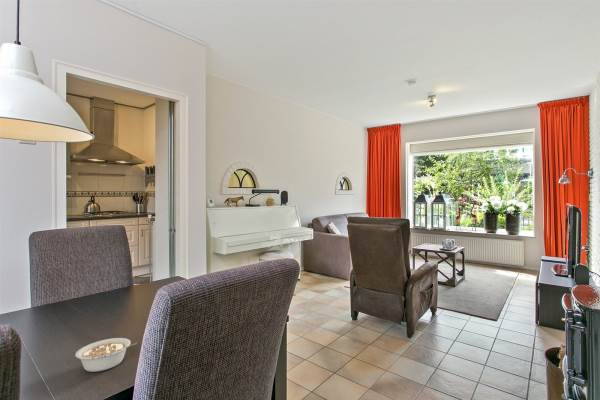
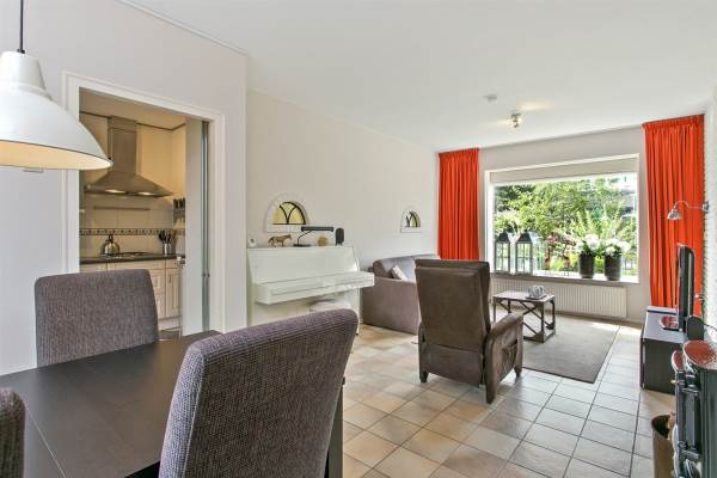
- legume [74,337,137,373]
